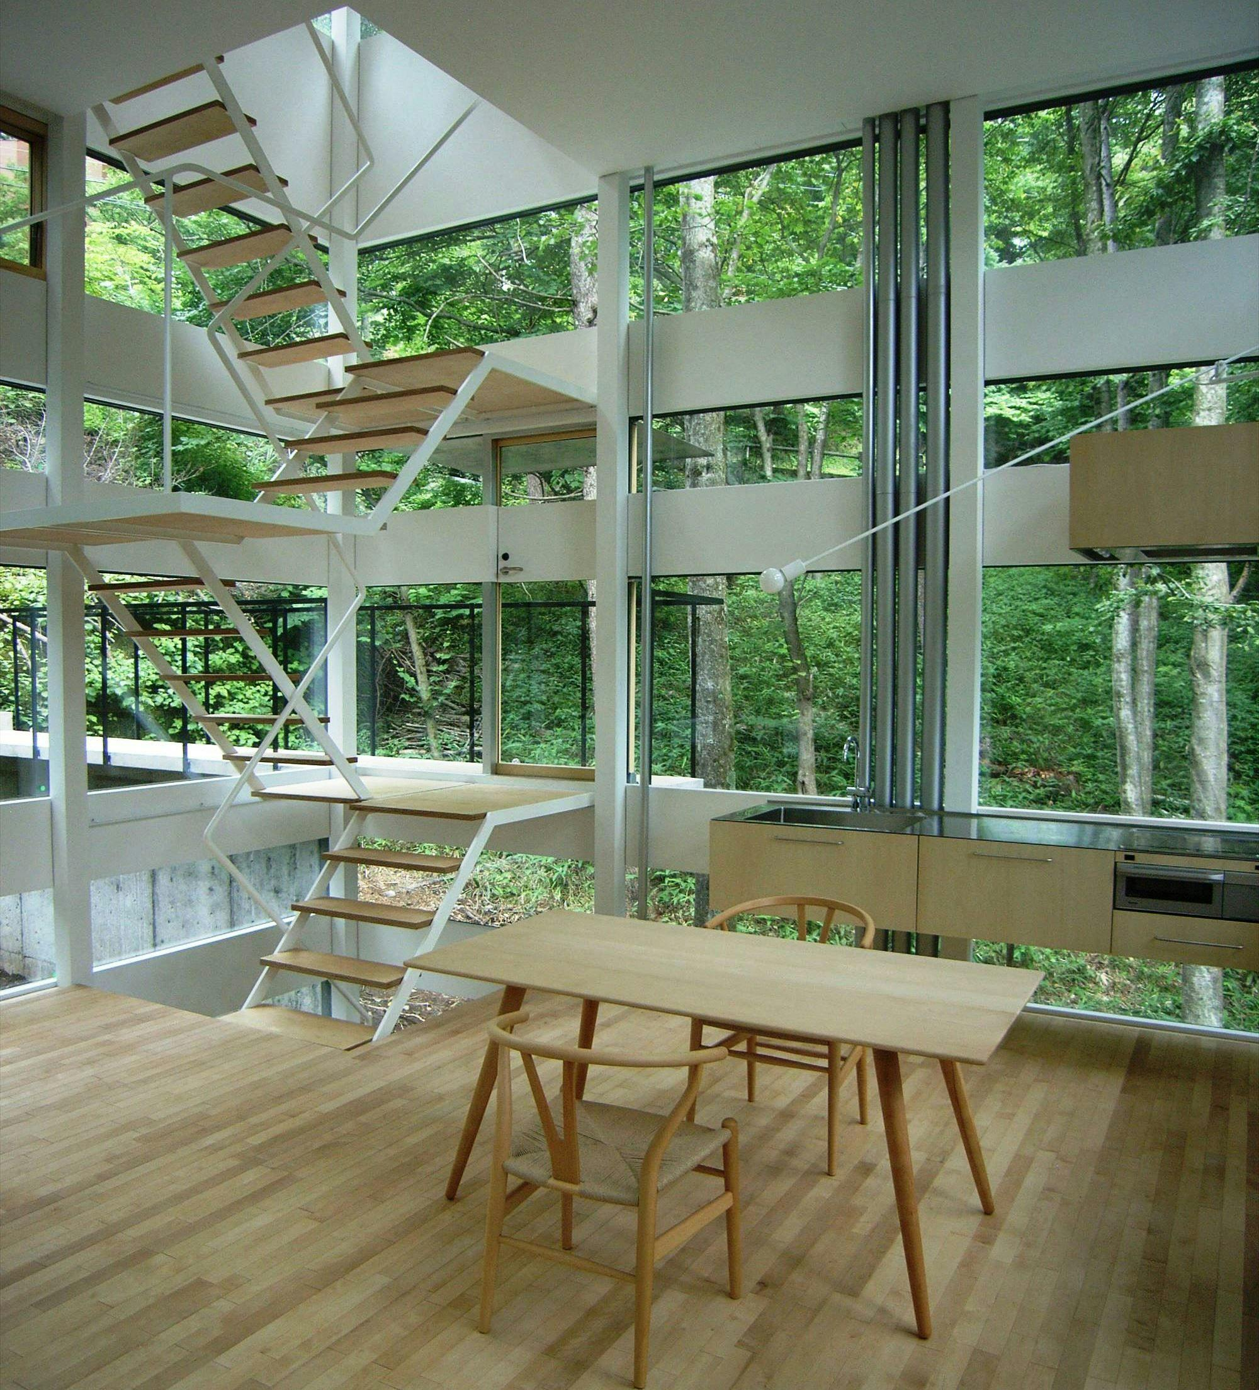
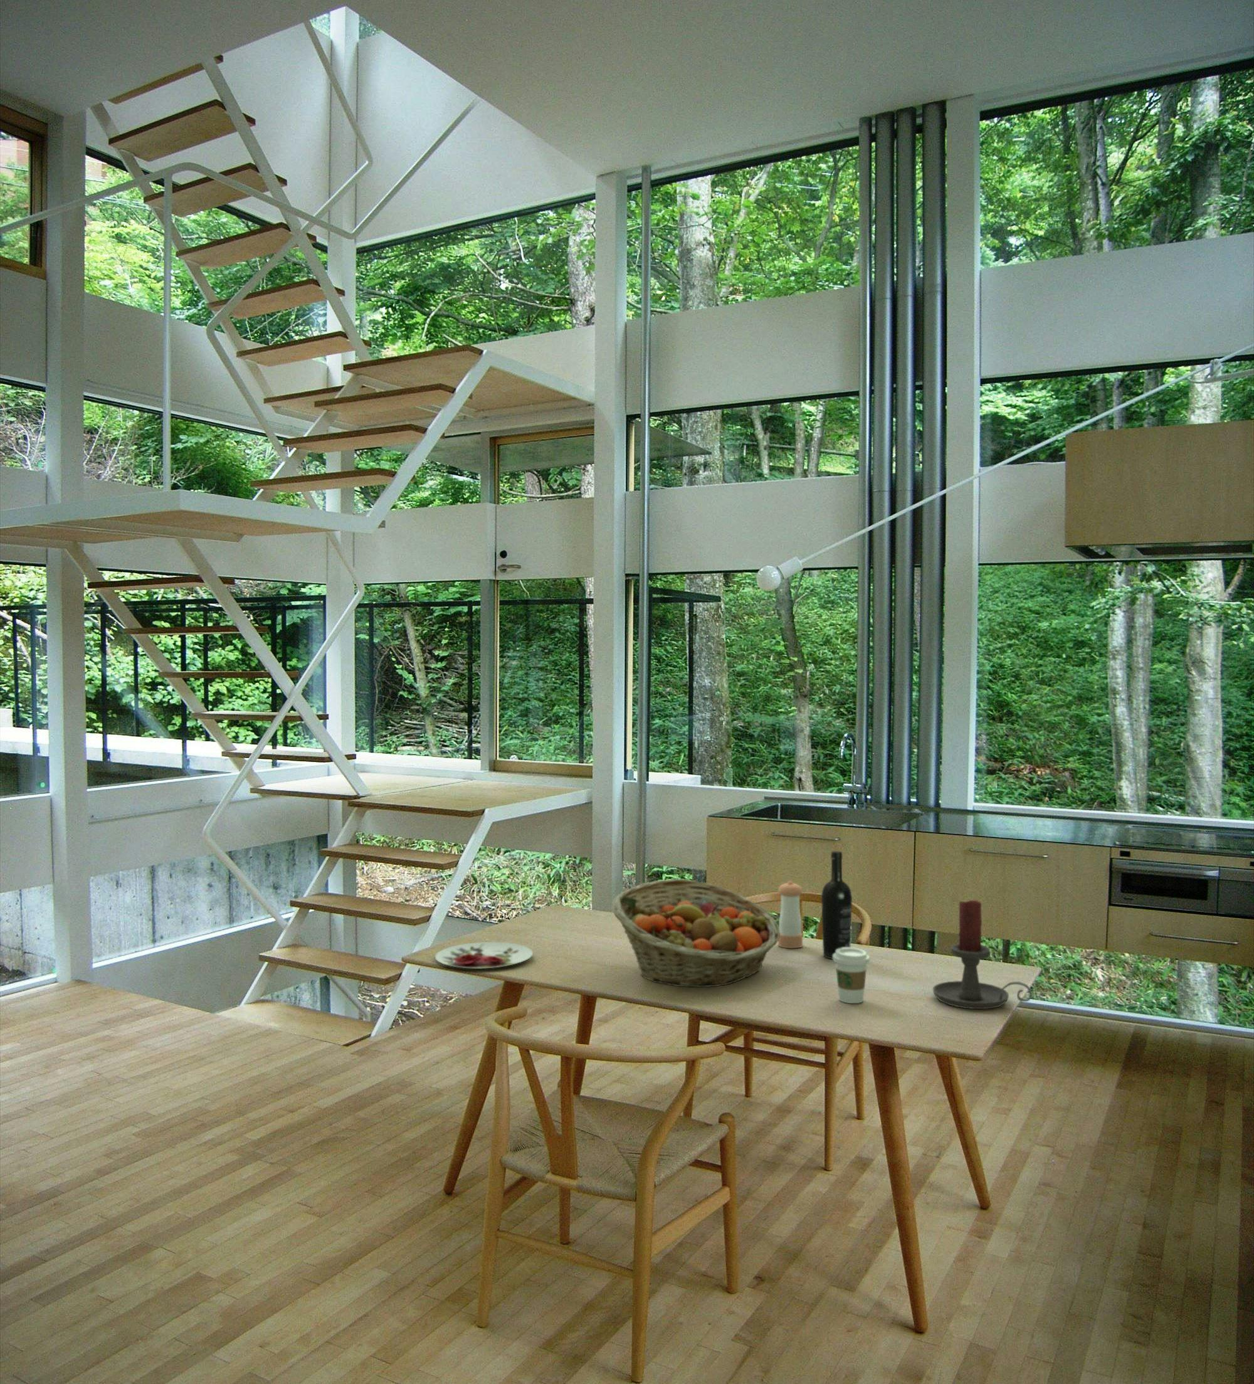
+ pepper shaker [778,880,803,949]
+ coffee cup [832,946,871,1004]
+ fruit basket [611,879,780,987]
+ plate [434,942,534,969]
+ candle holder [932,898,1032,1009]
+ wine bottle [821,850,852,960]
